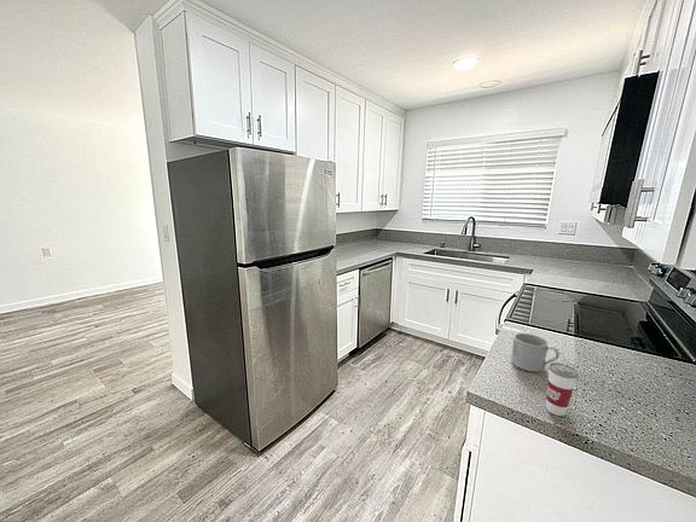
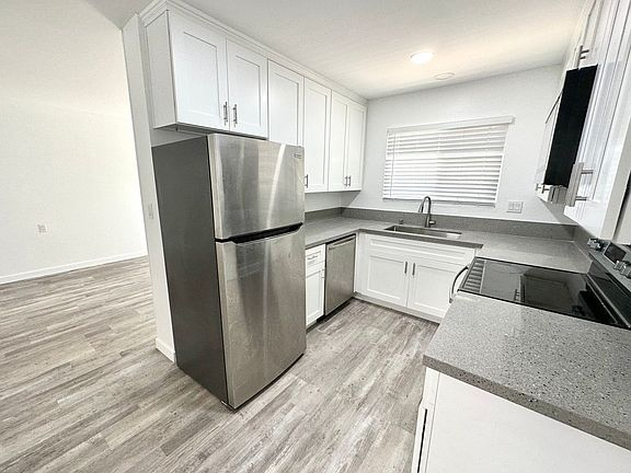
- mug [510,332,561,372]
- cup [545,352,579,417]
